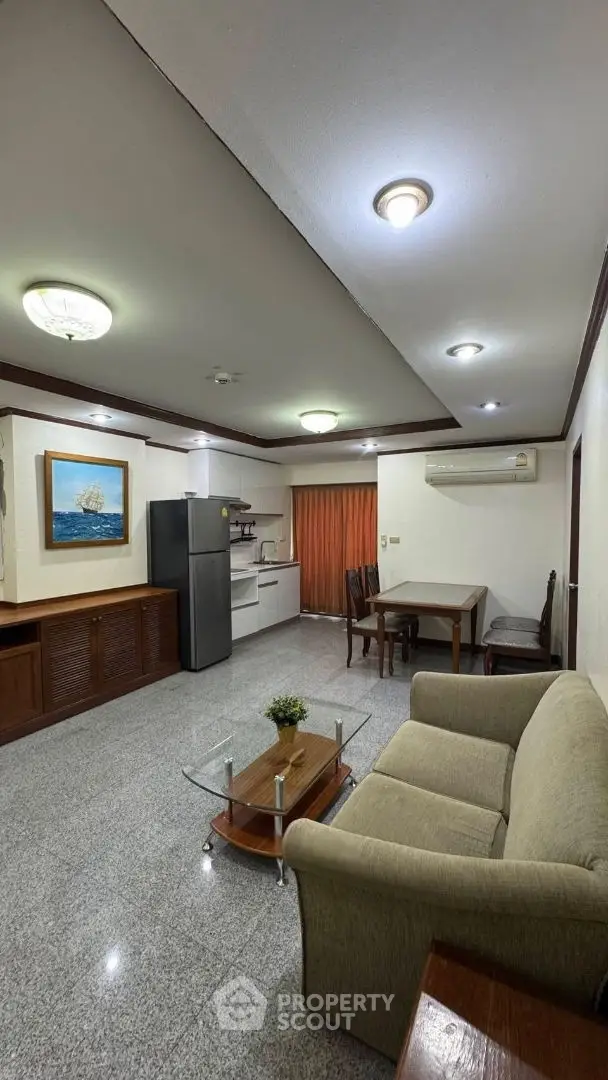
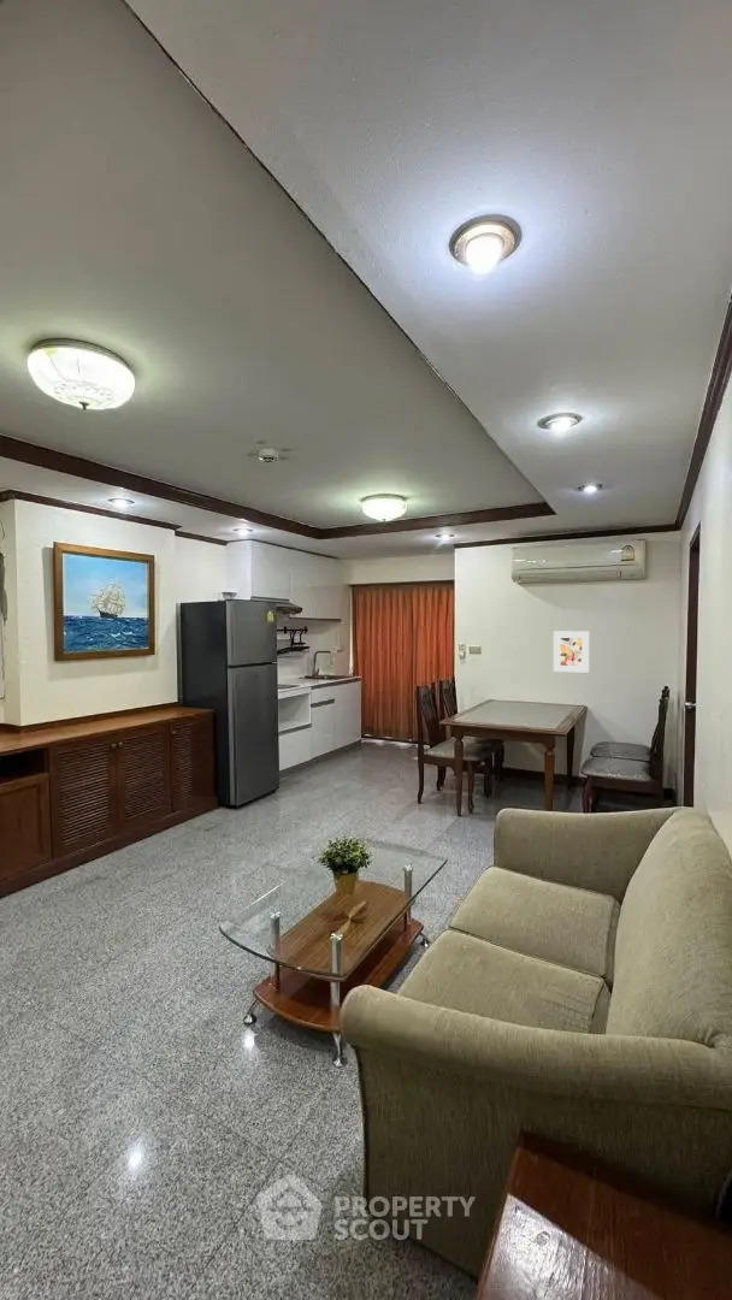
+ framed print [553,630,590,673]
